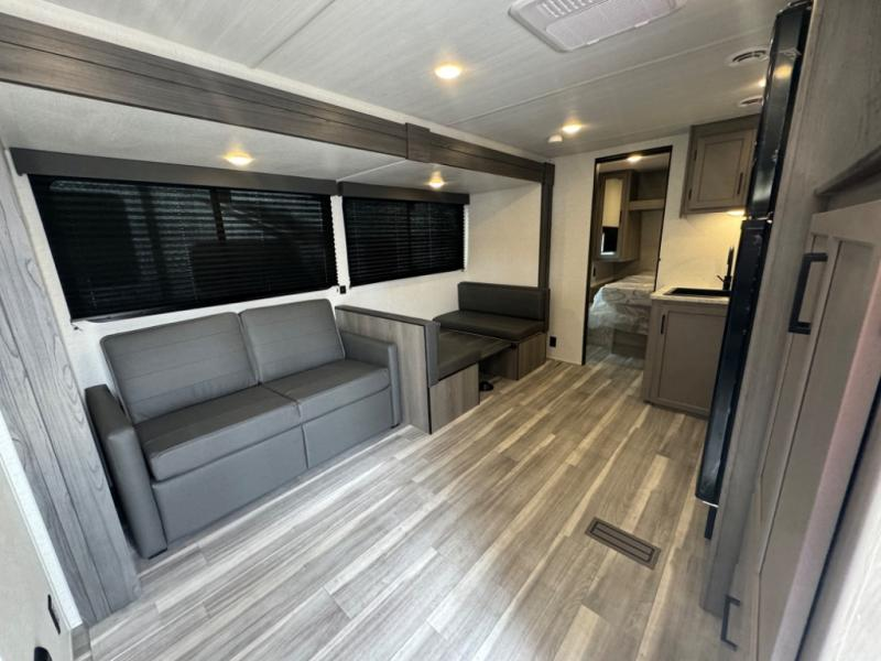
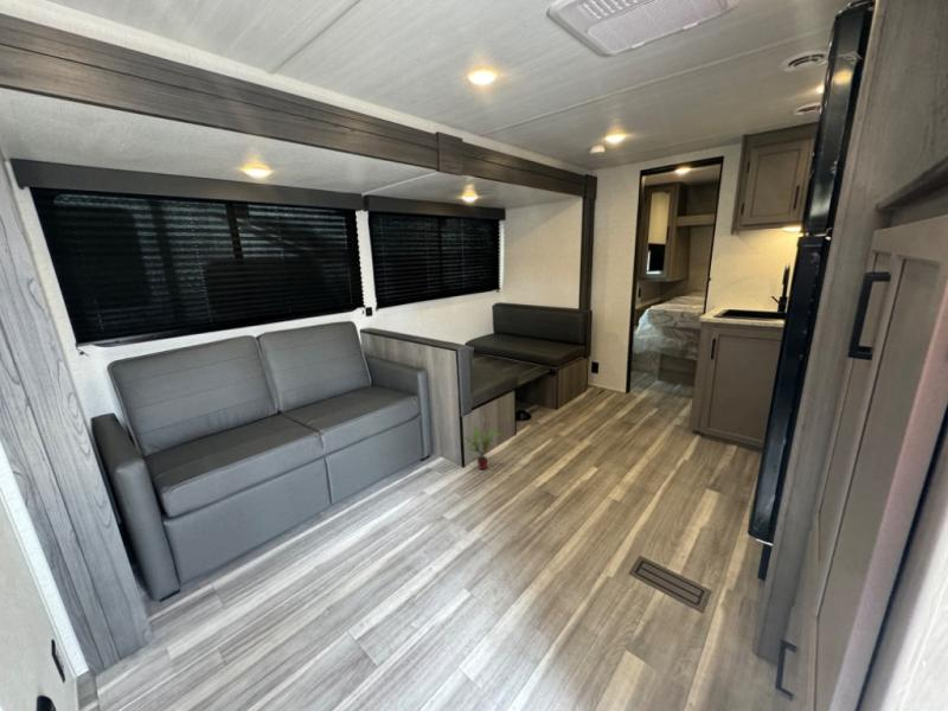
+ potted plant [462,427,502,470]
